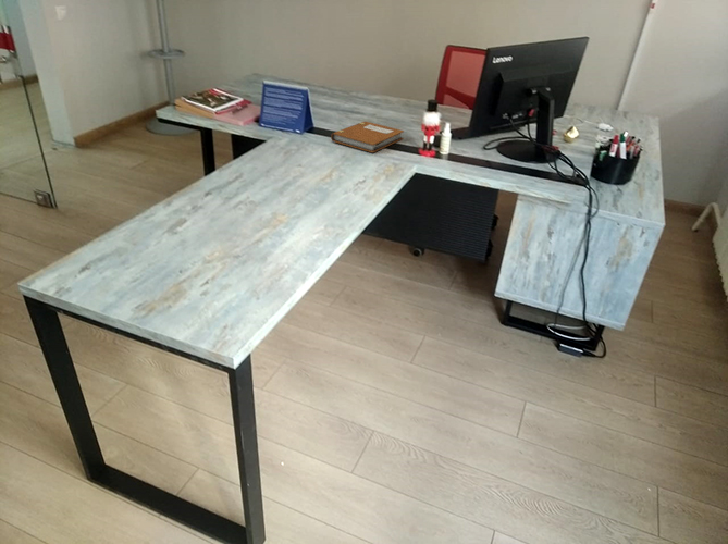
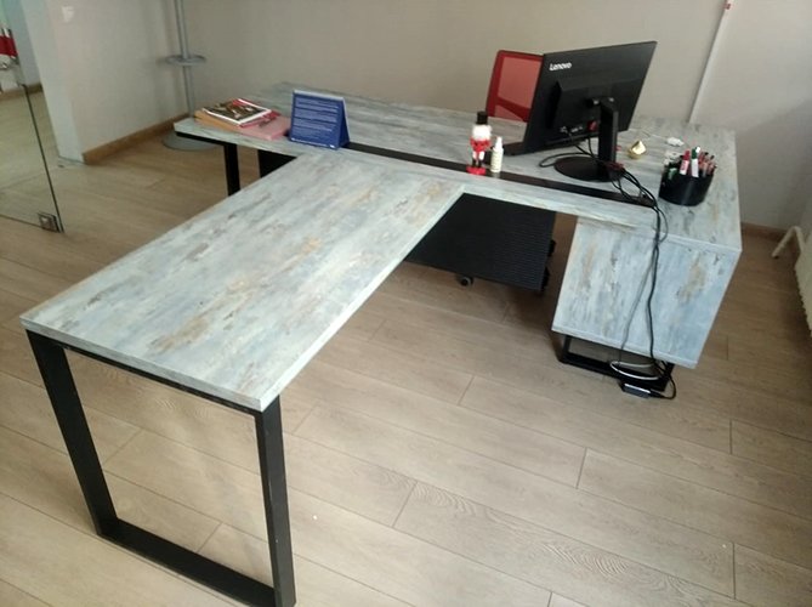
- notebook [330,121,405,153]
